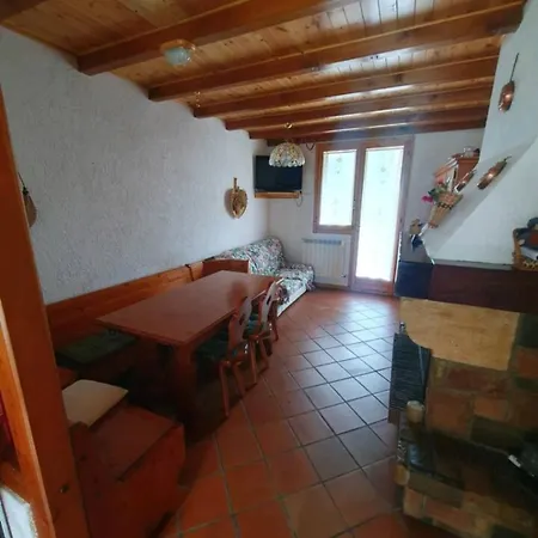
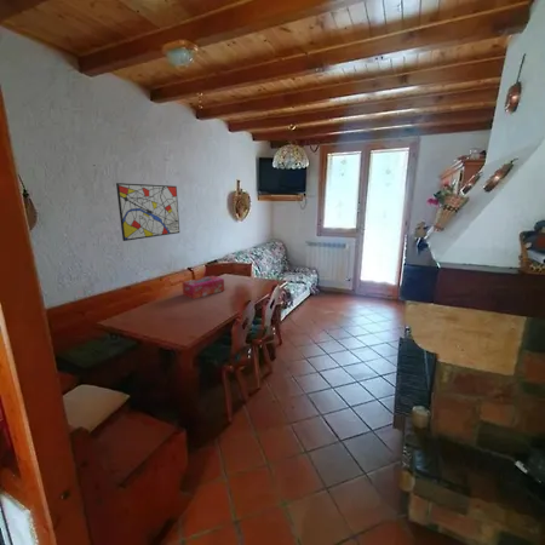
+ wall art [115,182,180,242]
+ tissue box [180,275,225,300]
